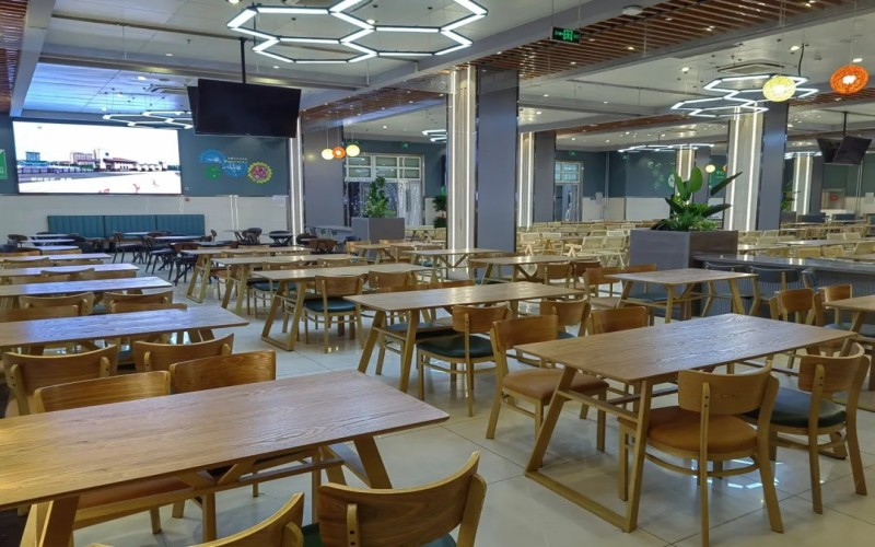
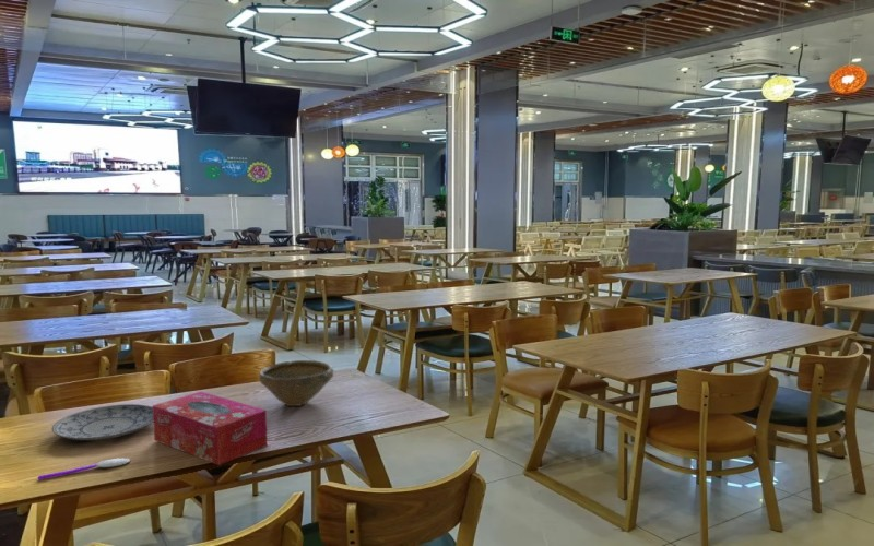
+ tissue box [152,391,269,466]
+ plate [51,403,154,441]
+ spoon [37,458,131,480]
+ bowl [258,359,334,407]
